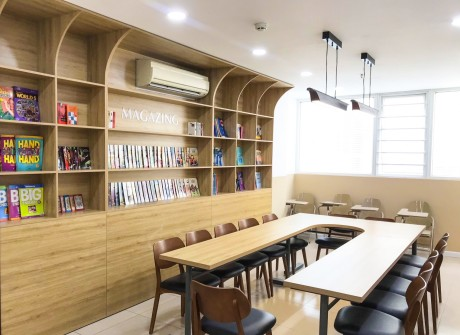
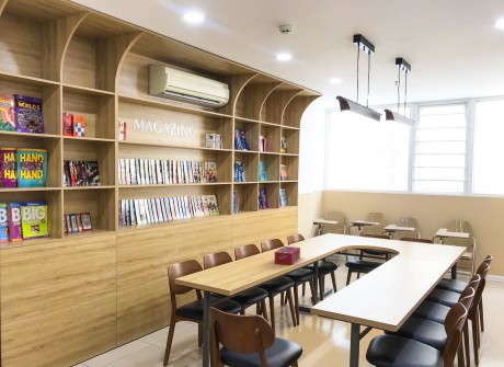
+ tissue box [274,245,301,266]
